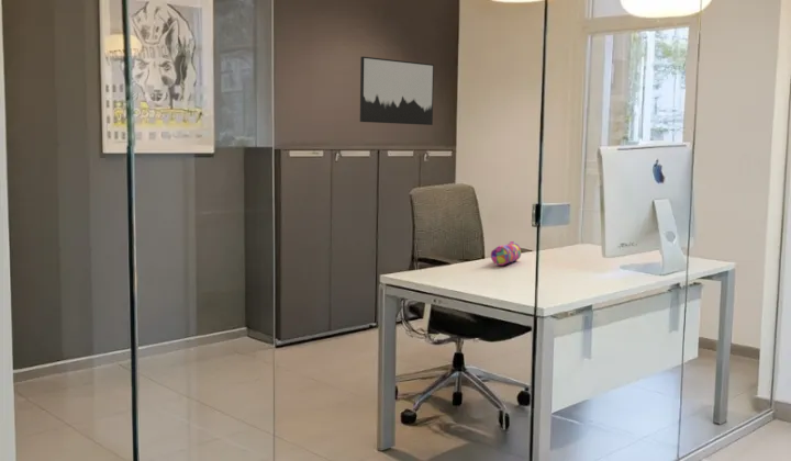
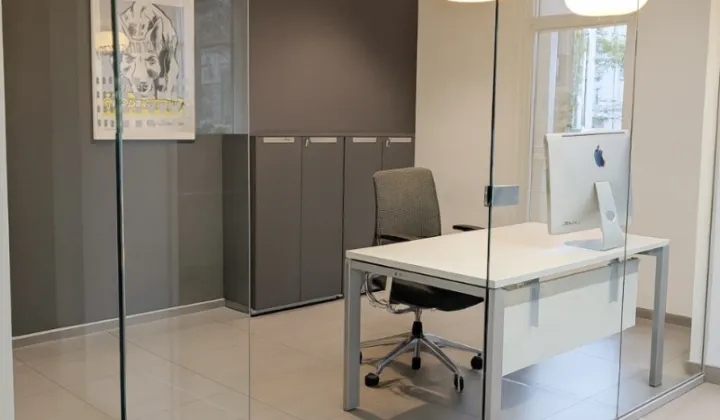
- wall art [359,56,435,126]
- pencil case [490,240,522,267]
